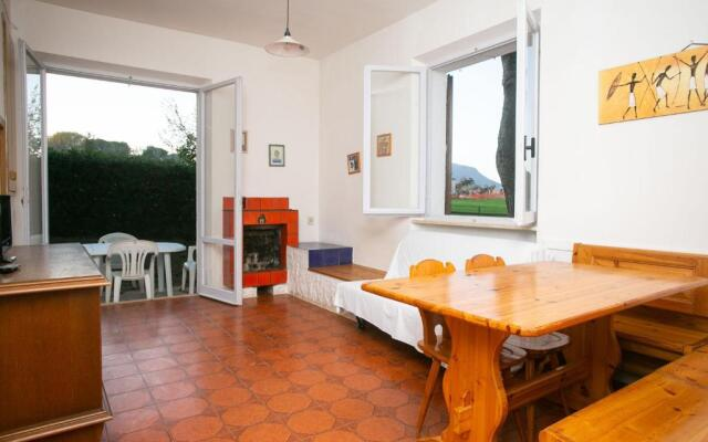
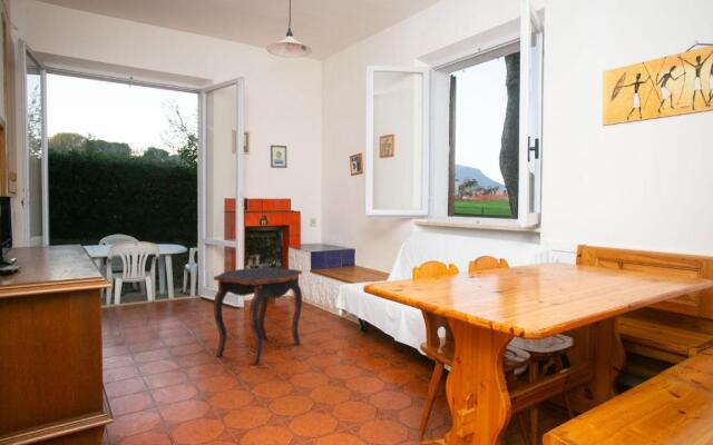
+ side table [213,266,303,366]
